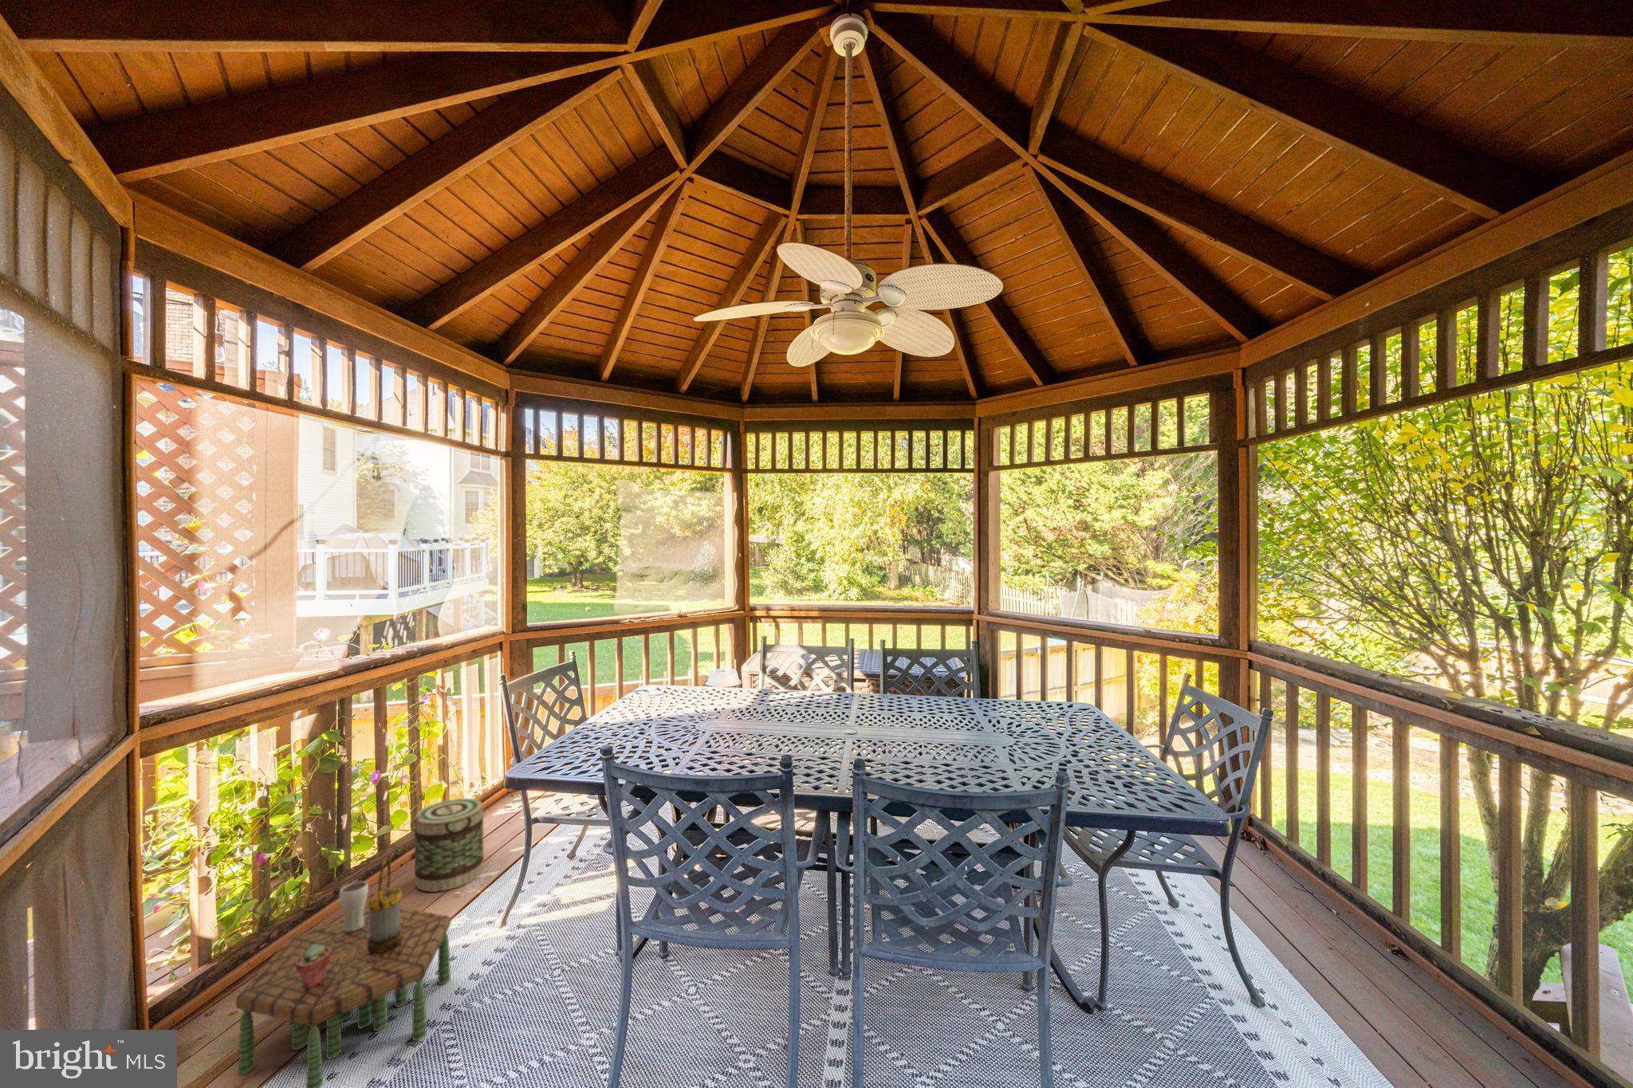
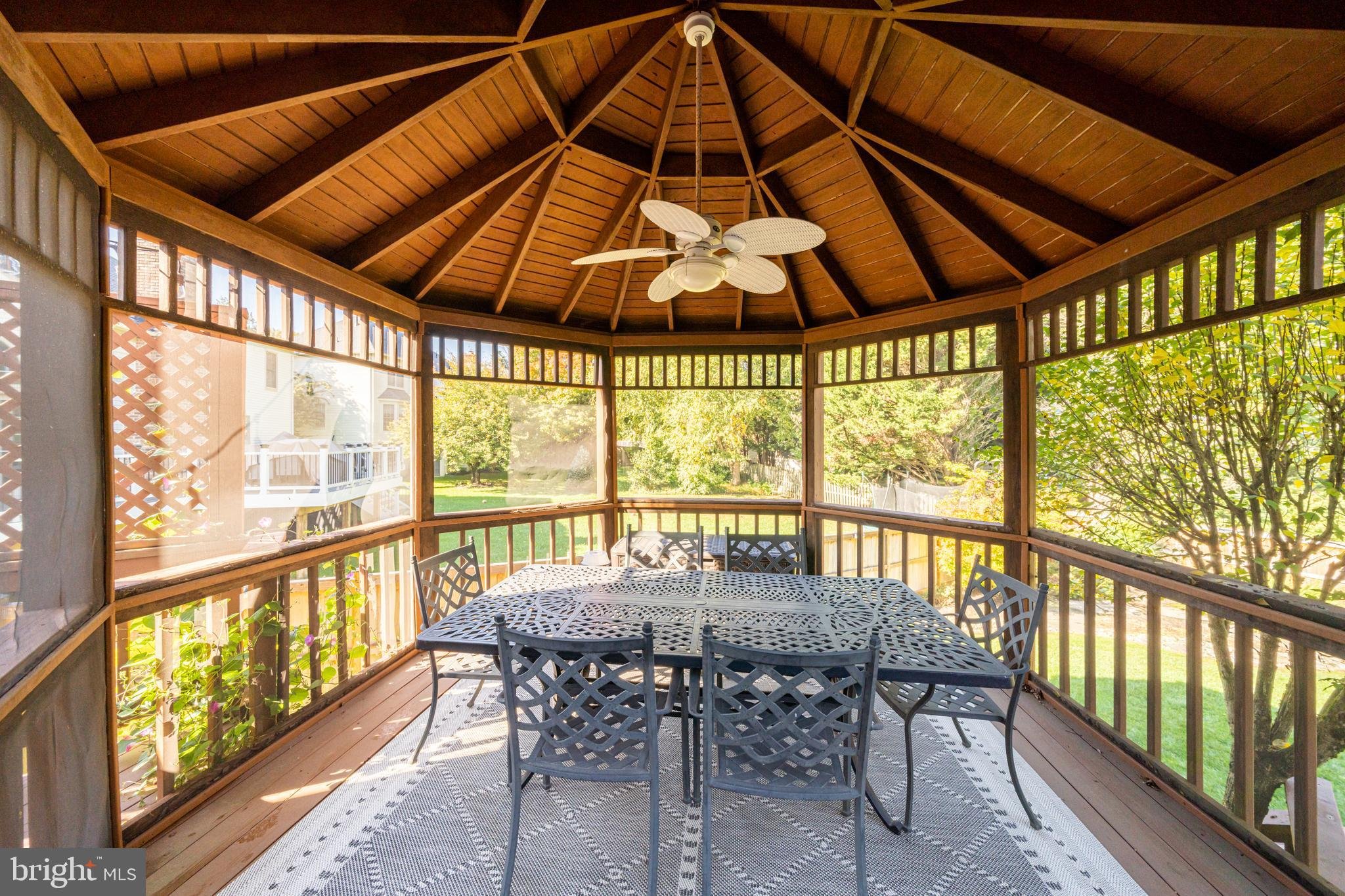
- potted succulent [295,943,331,988]
- basket [409,798,484,892]
- side table [236,906,452,1088]
- drinking glass [339,880,369,931]
- lantern [367,856,403,953]
